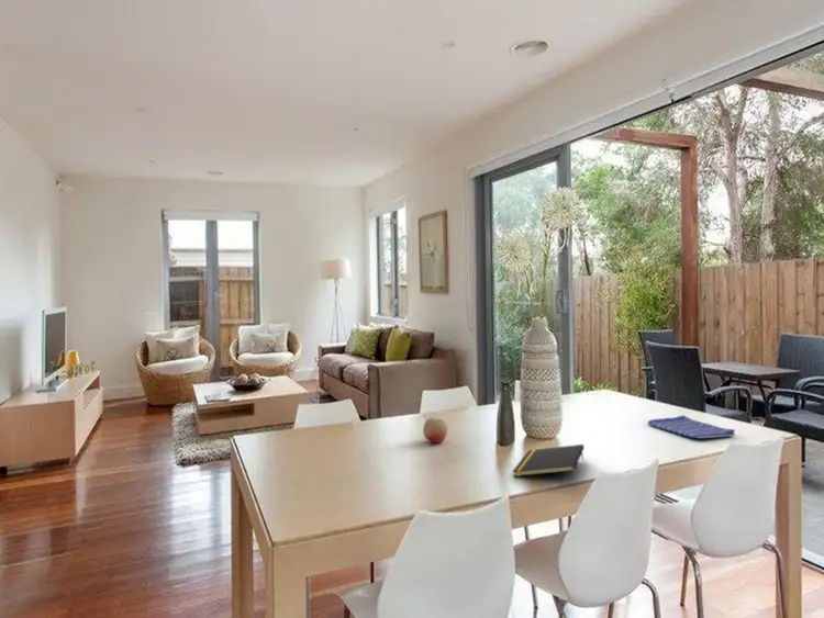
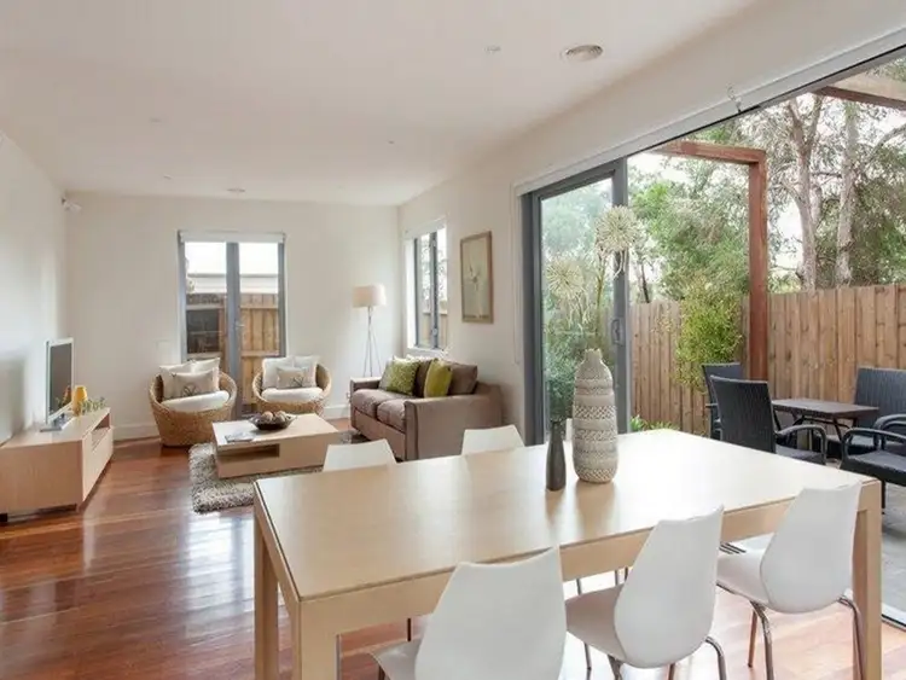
- notepad [511,443,586,477]
- fruit [422,416,448,443]
- dish towel [647,414,736,439]
